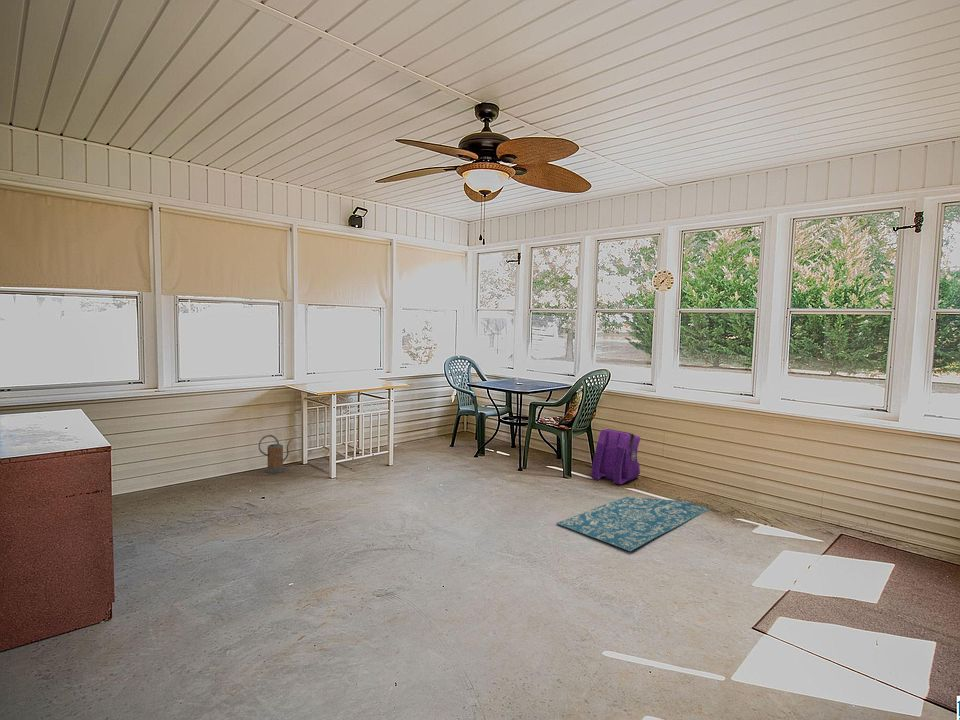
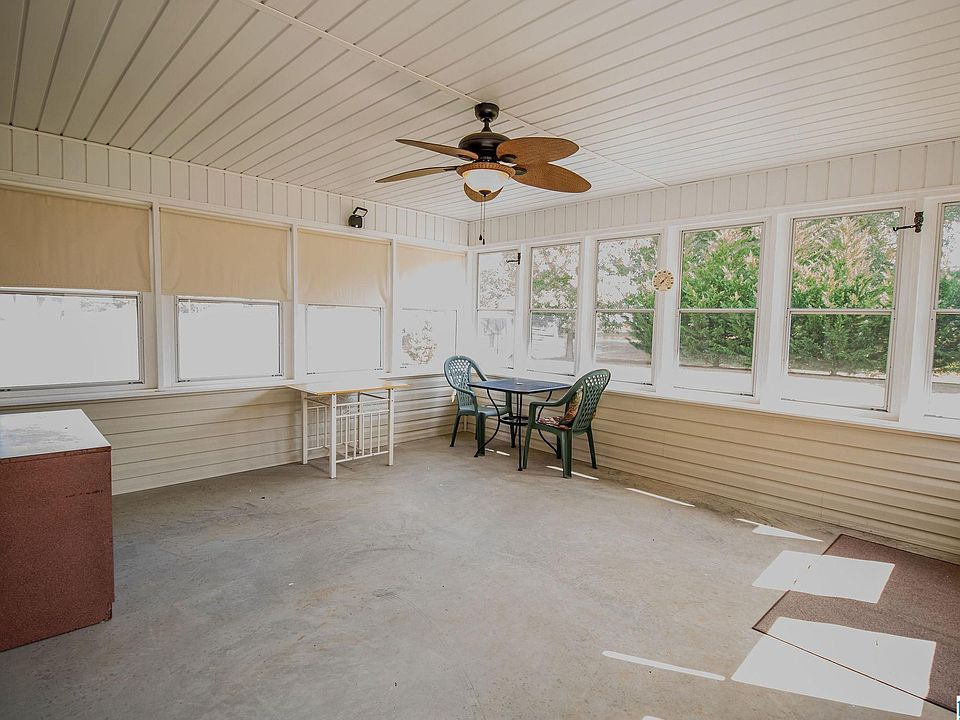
- watering can [257,434,292,474]
- backpack [590,428,641,485]
- rug [555,496,712,552]
